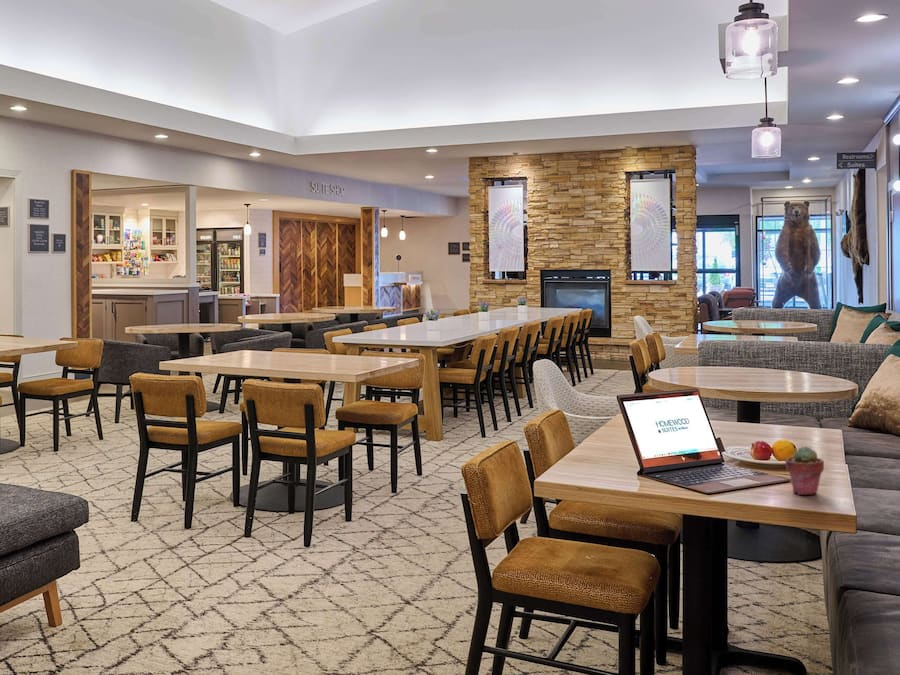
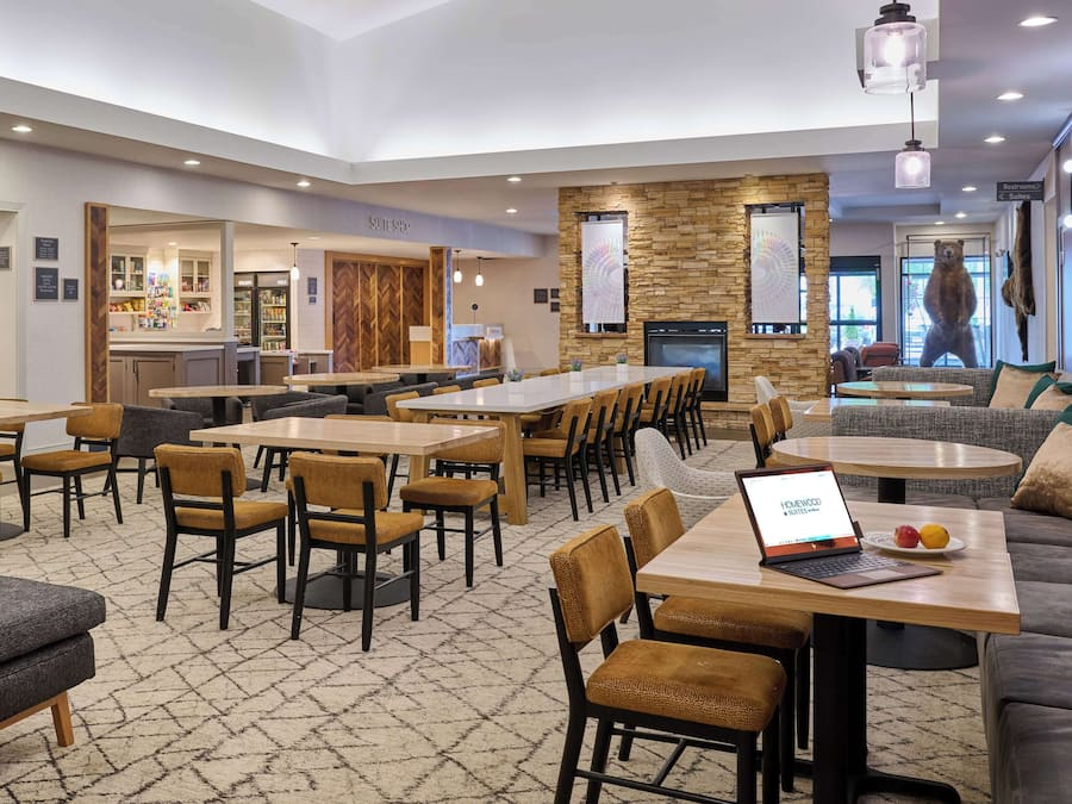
- potted succulent [784,445,825,496]
